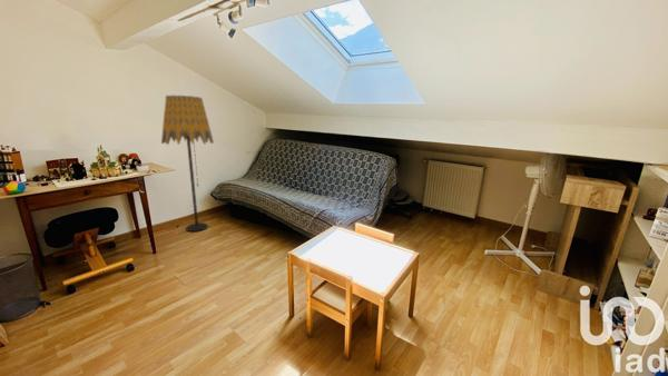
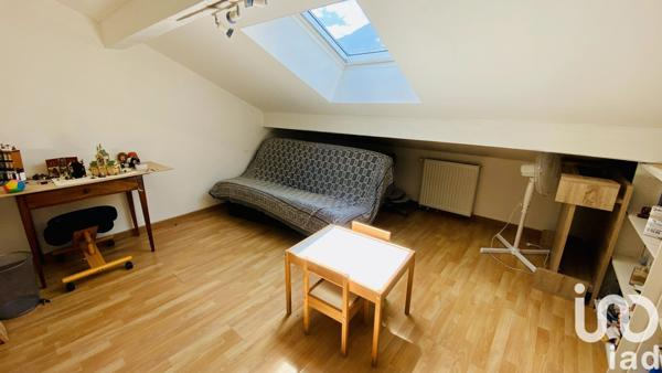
- floor lamp [160,95,215,232]
